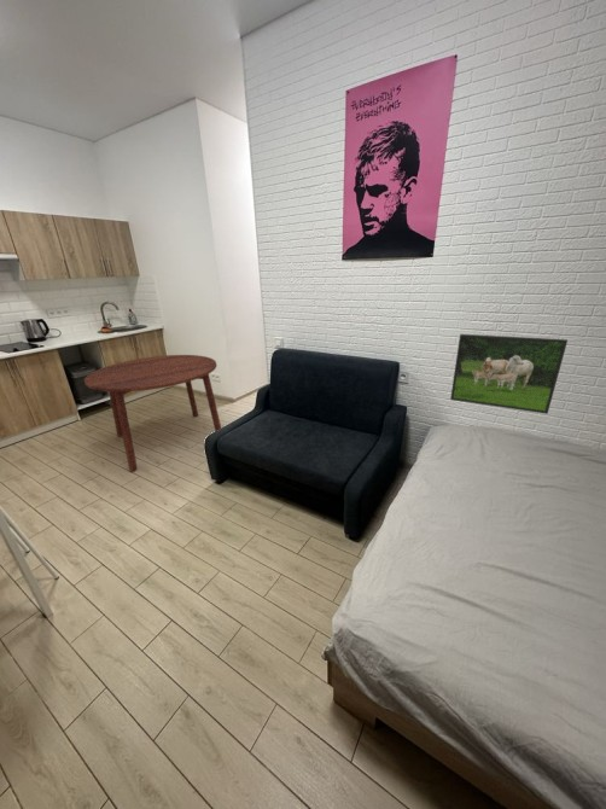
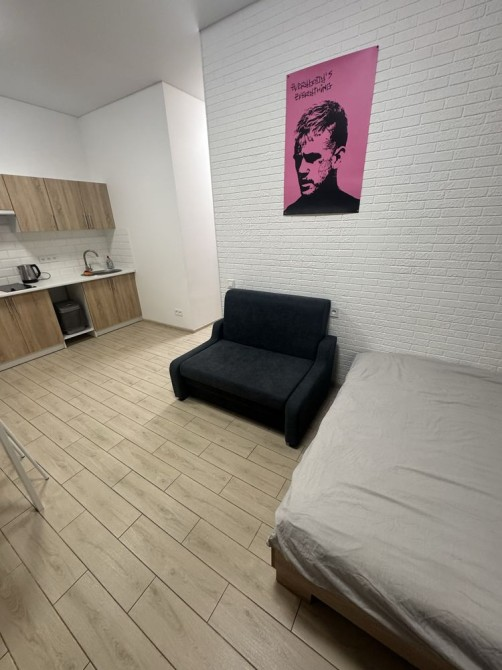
- dining table [83,354,222,472]
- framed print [449,333,569,415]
